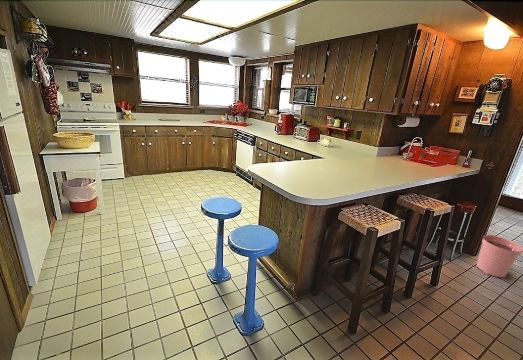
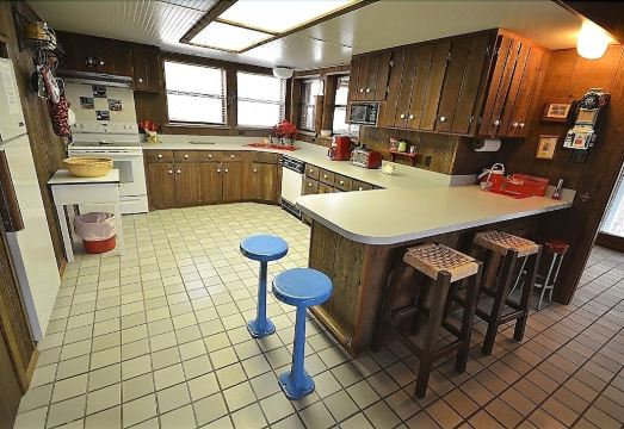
- plant pot [476,234,523,278]
